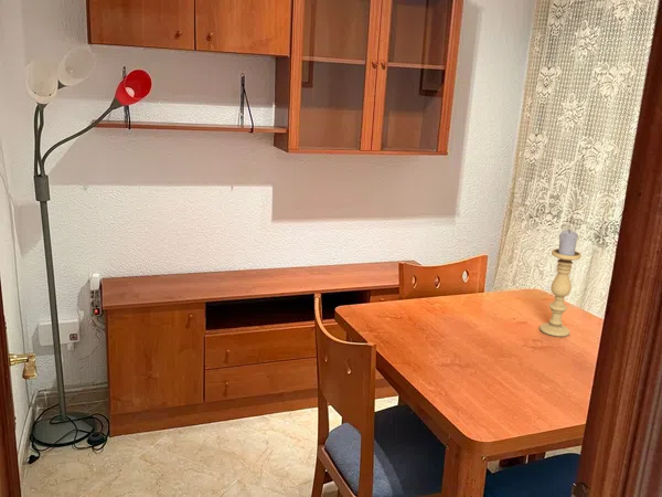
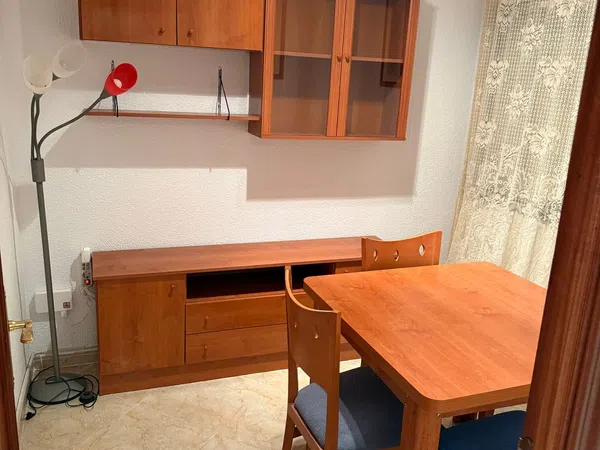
- candle holder [538,229,583,338]
